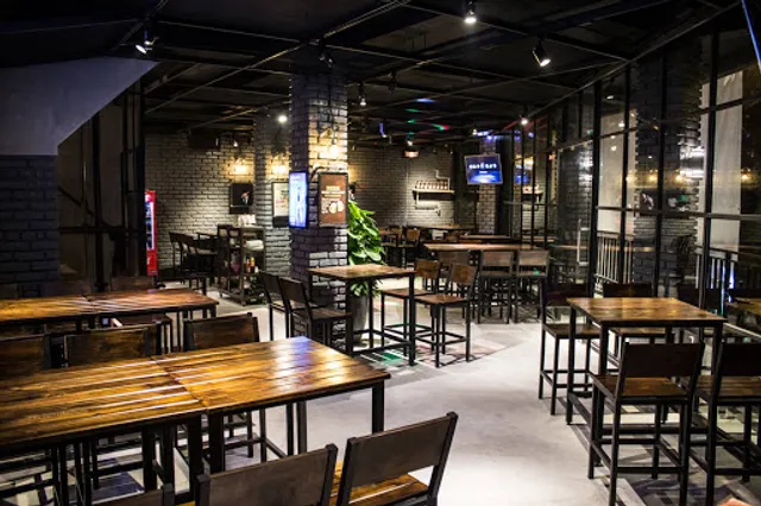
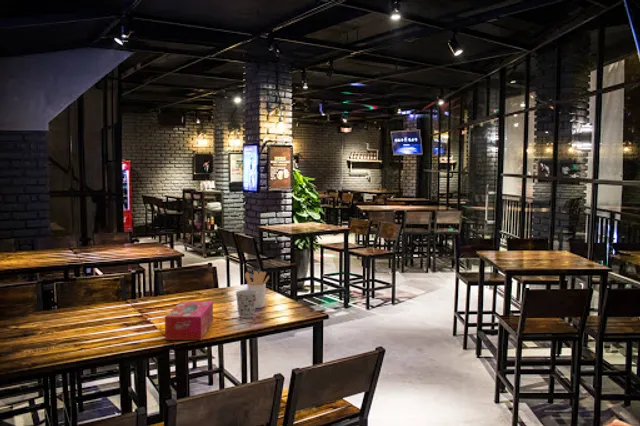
+ cup [235,289,257,319]
+ utensil holder [244,270,270,309]
+ tissue box [164,300,214,341]
